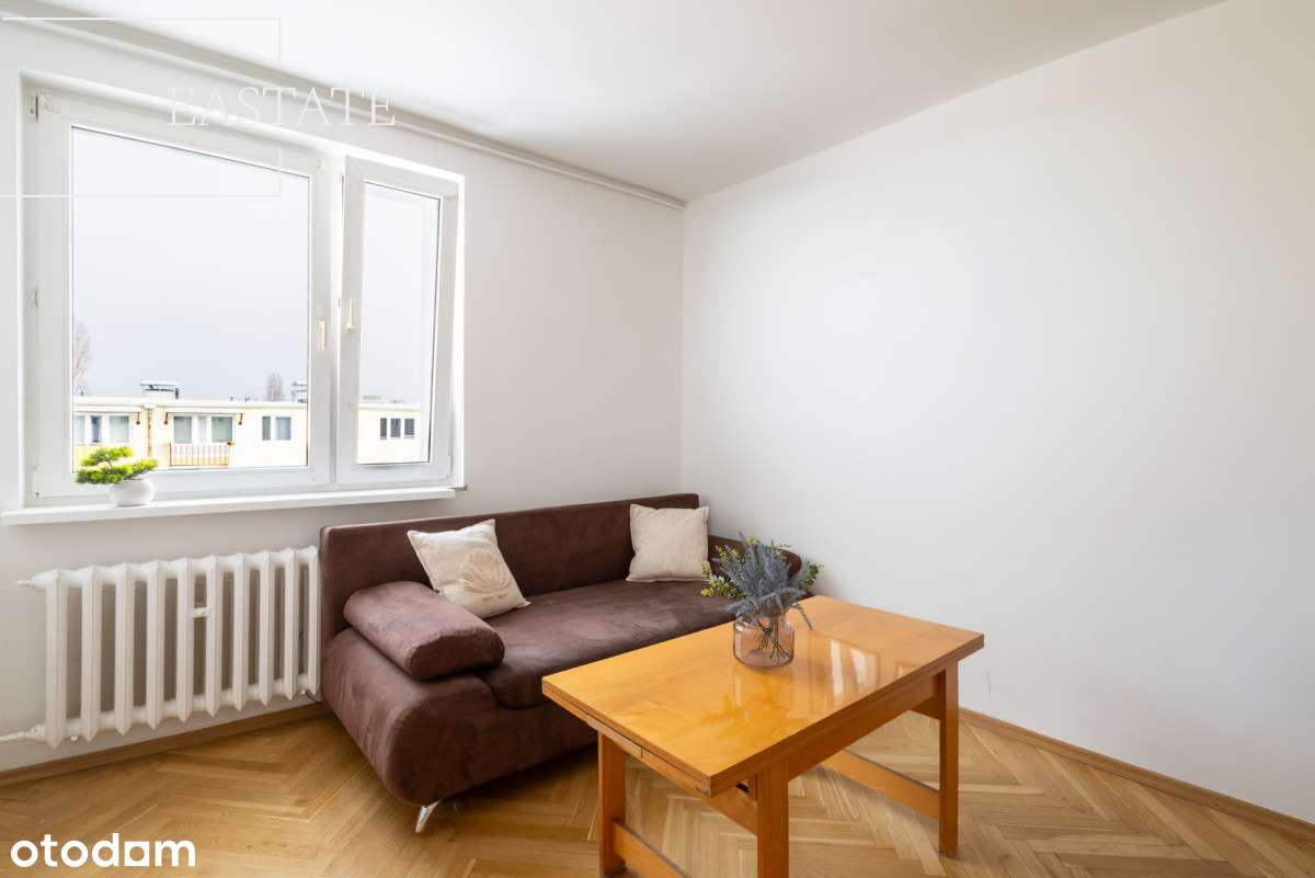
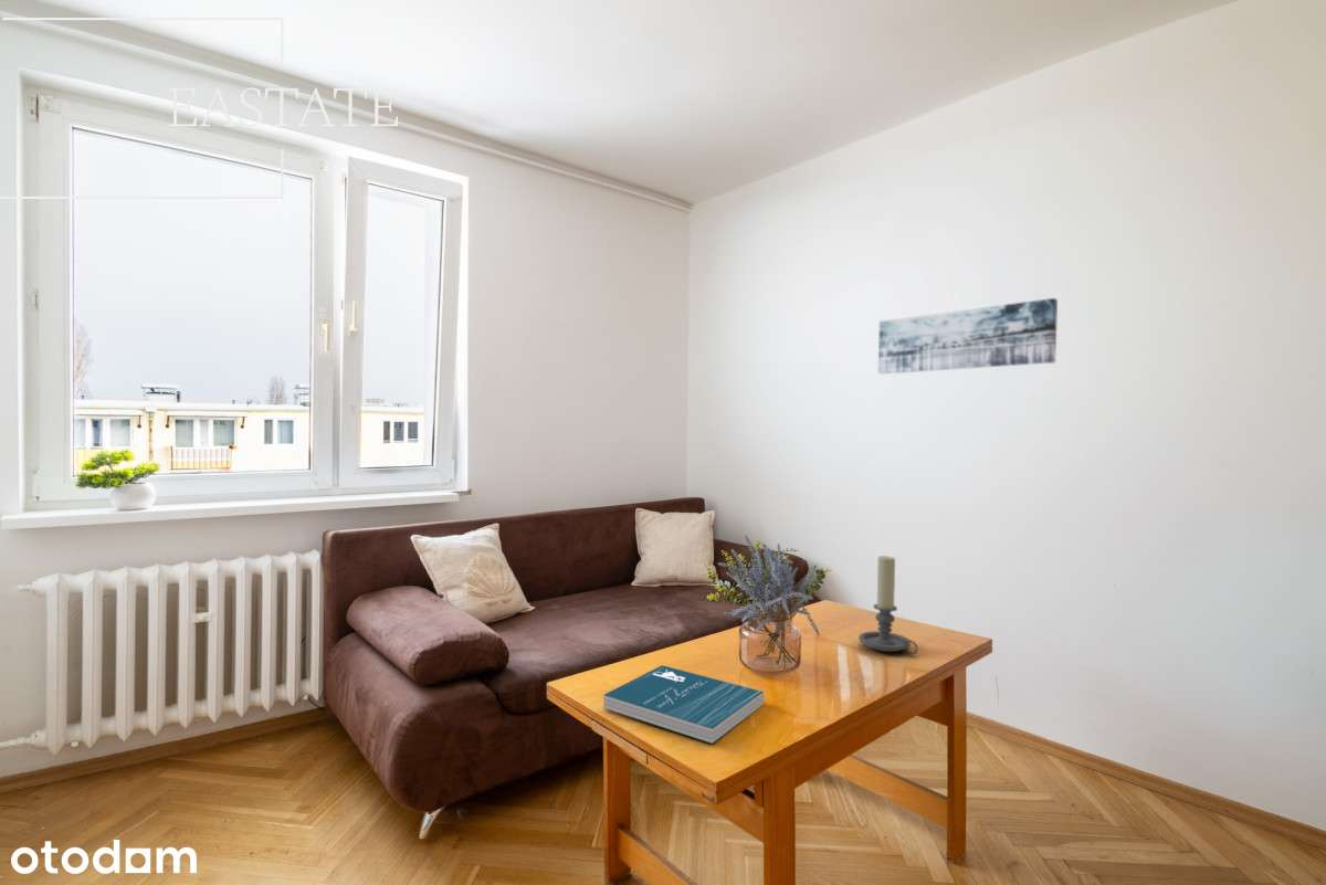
+ wall art [877,297,1059,375]
+ candle holder [857,555,919,655]
+ book [602,664,765,745]
